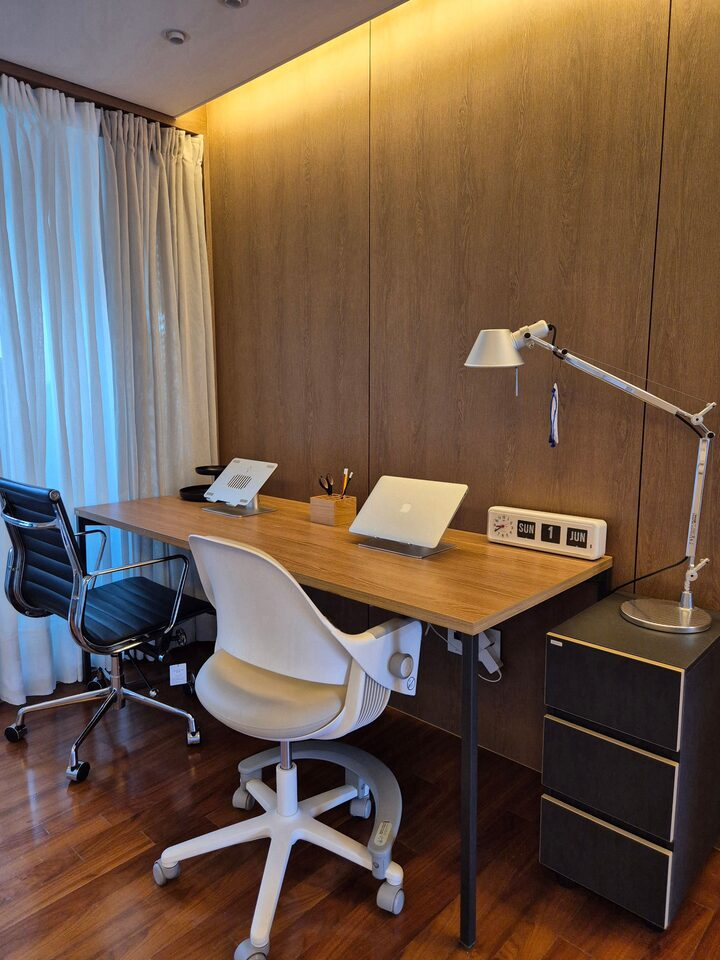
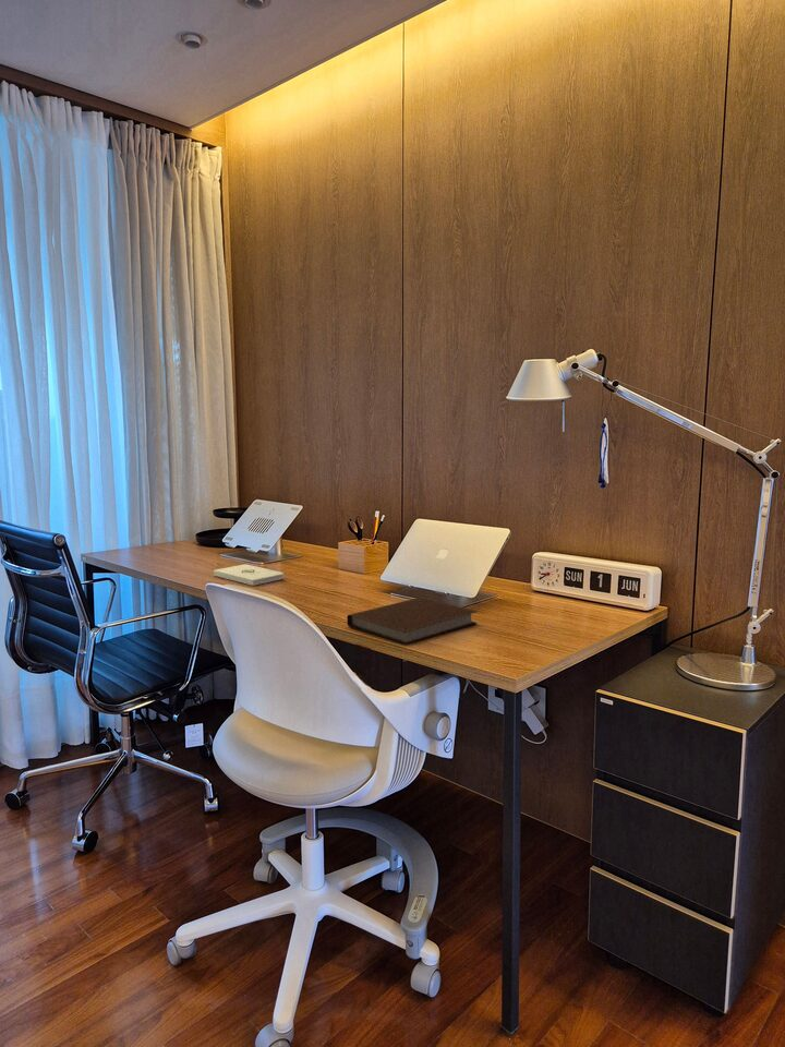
+ notebook [346,597,479,647]
+ notepad [213,564,285,587]
